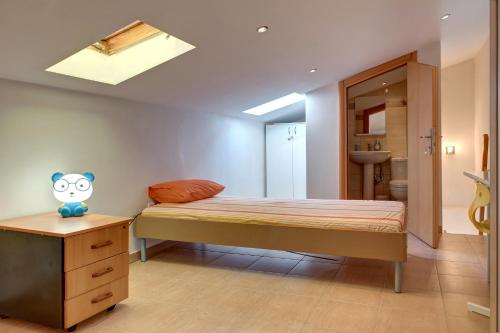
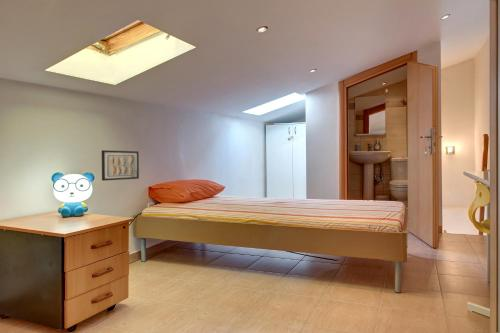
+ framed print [101,149,140,182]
